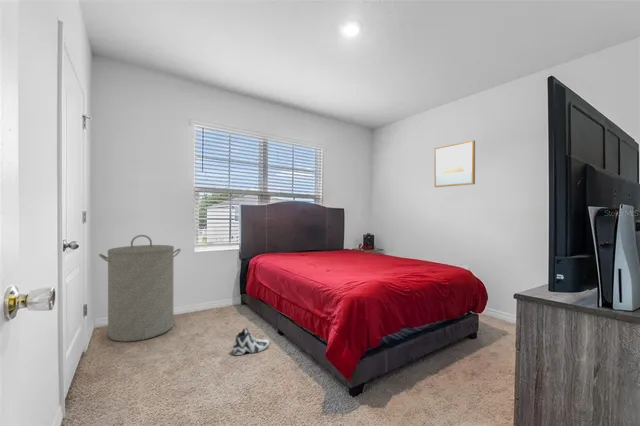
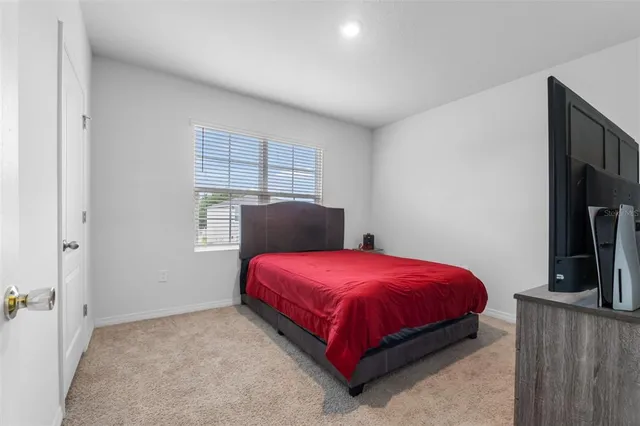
- sneaker [232,326,270,356]
- laundry hamper [98,234,182,343]
- wall art [433,139,476,188]
